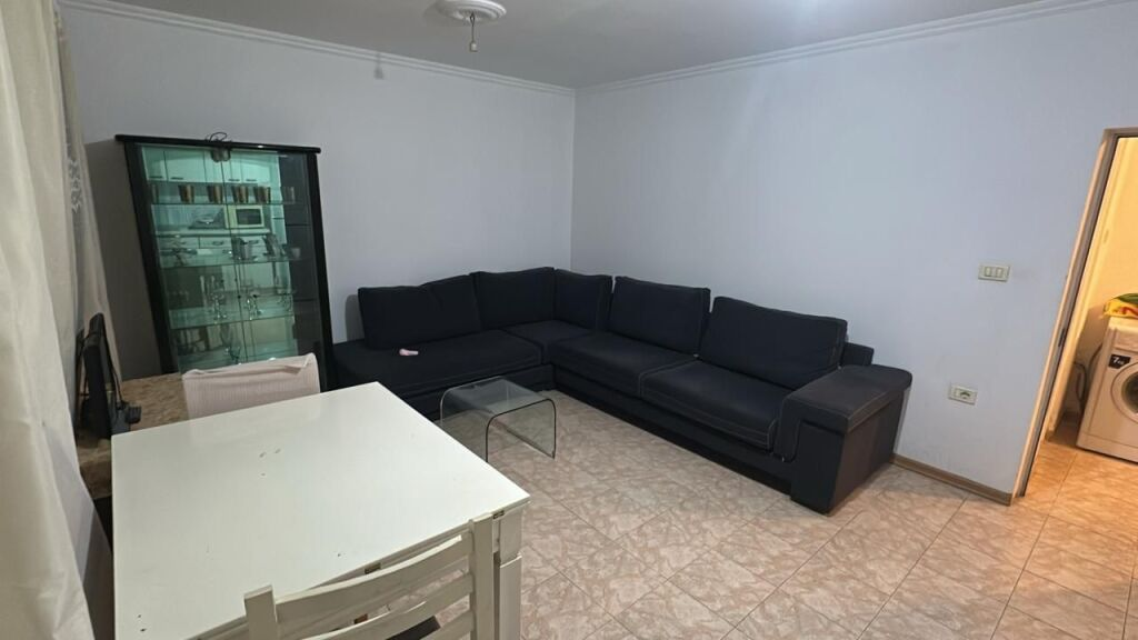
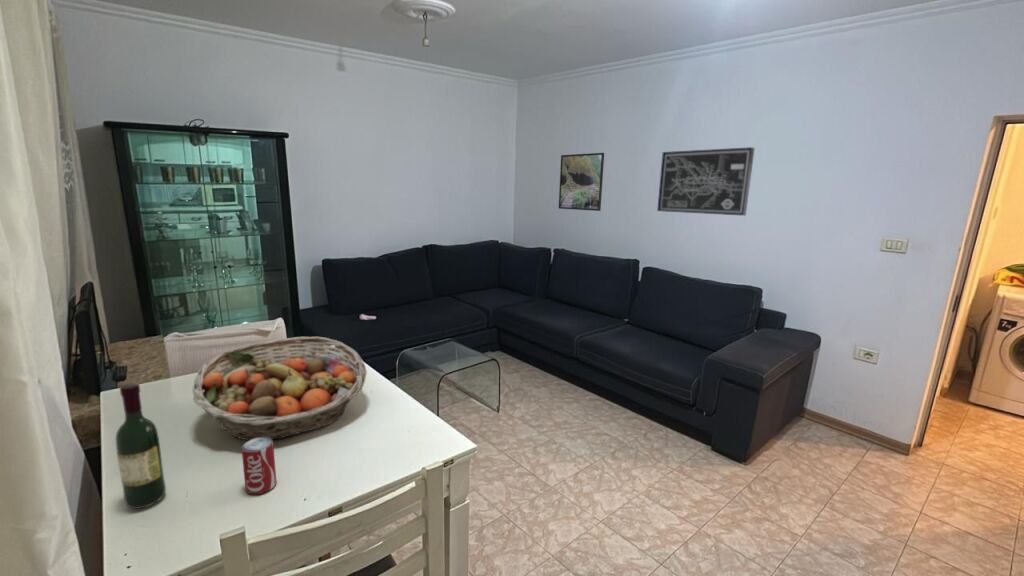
+ beverage can [241,437,278,495]
+ wall art [656,146,756,217]
+ wine bottle [115,382,167,510]
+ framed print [558,152,605,212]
+ fruit basket [192,336,368,441]
